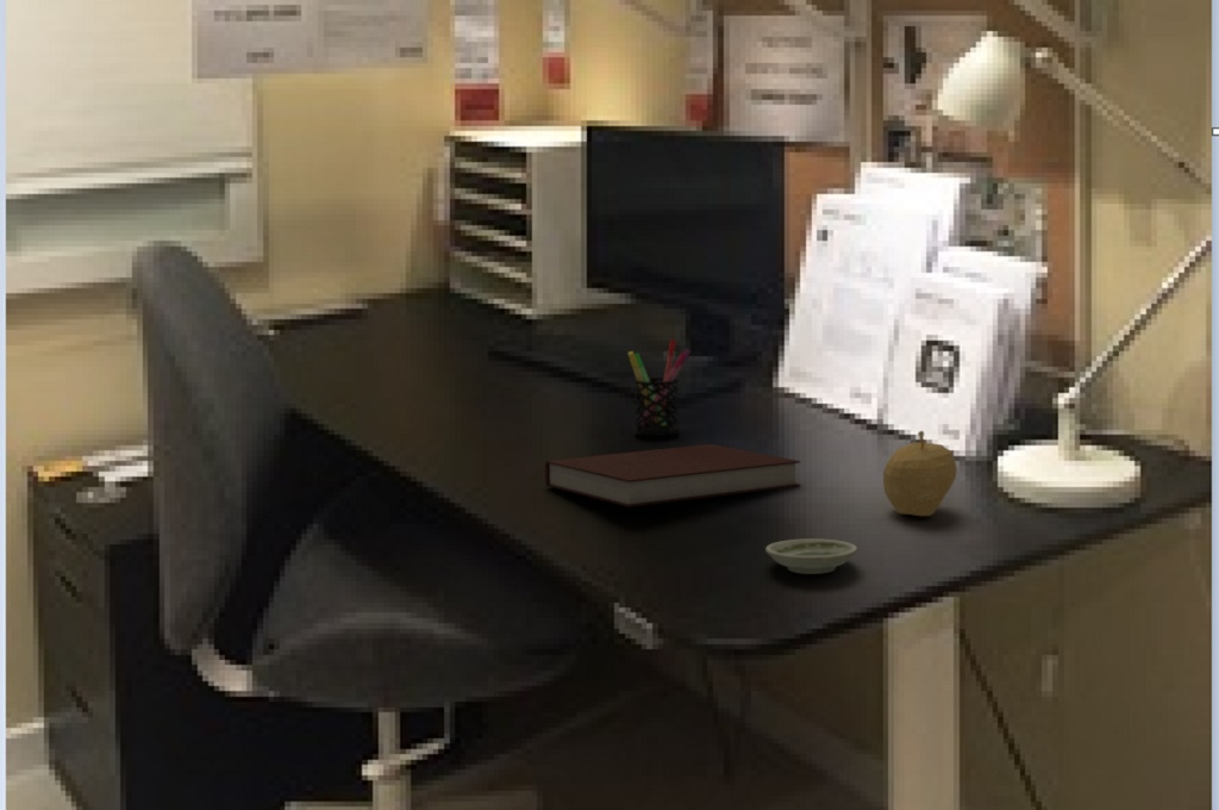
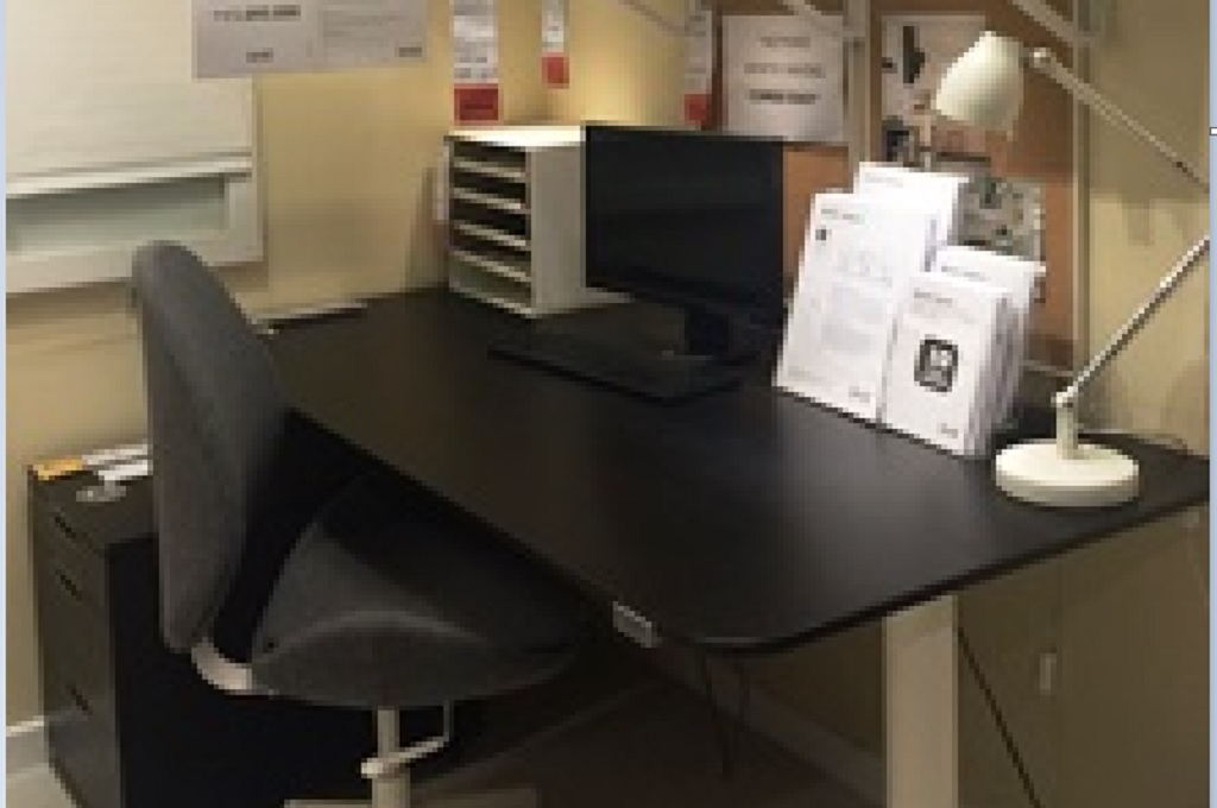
- notebook [544,443,801,509]
- pen holder [627,338,692,437]
- saucer [764,538,858,575]
- fruit [882,430,958,517]
